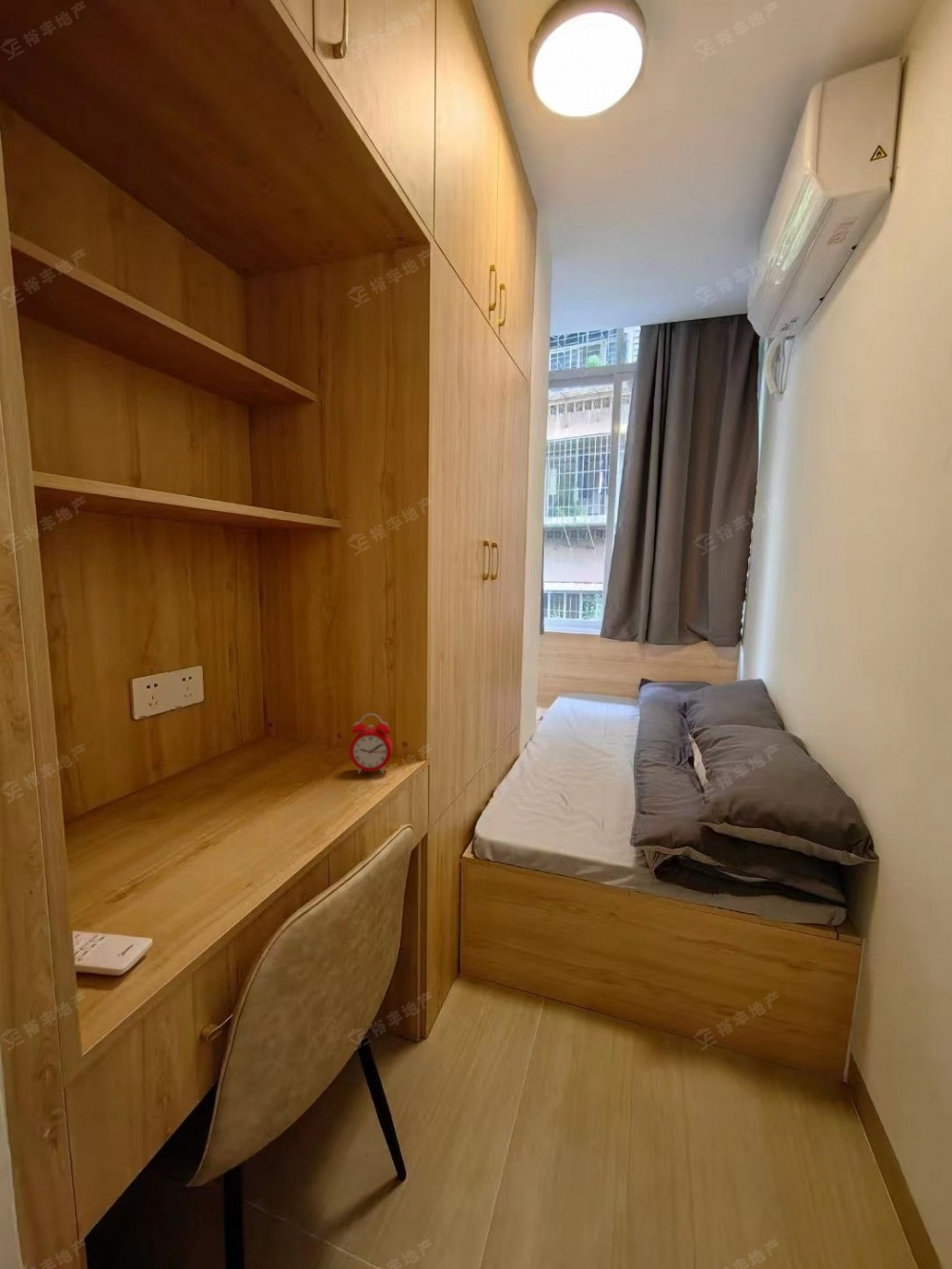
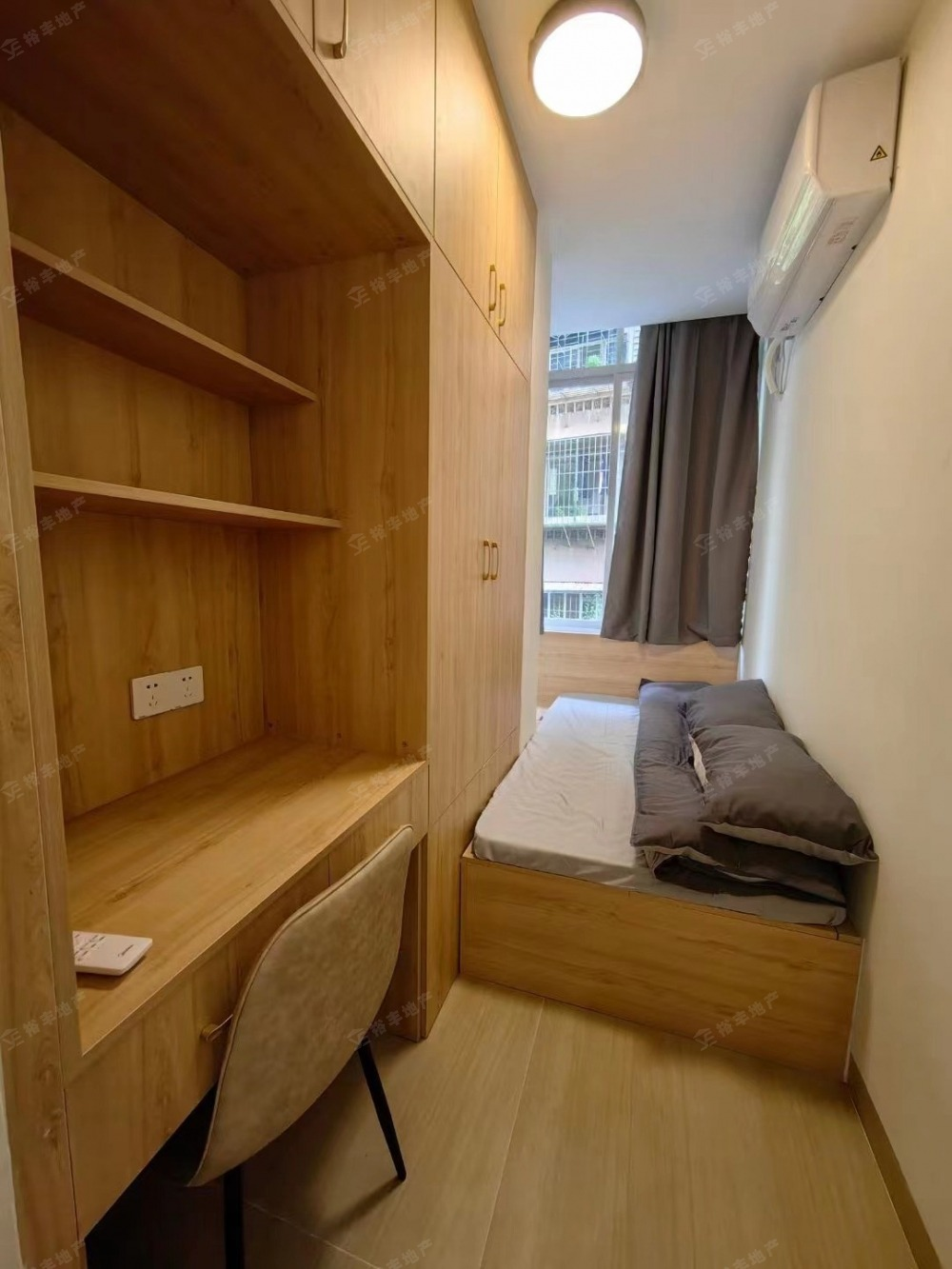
- alarm clock [348,713,393,775]
